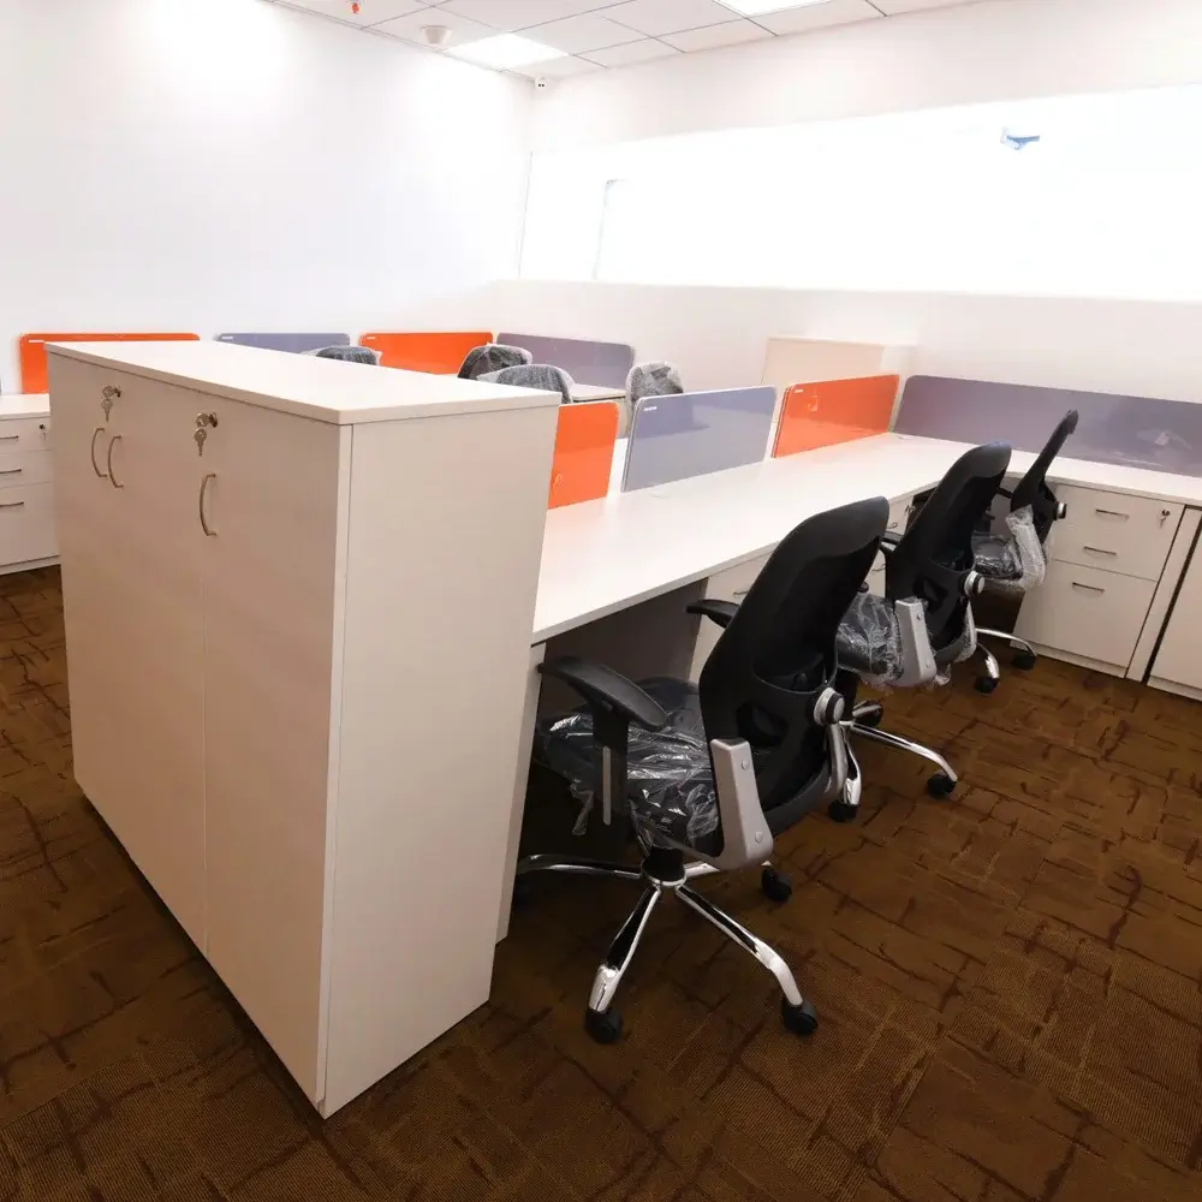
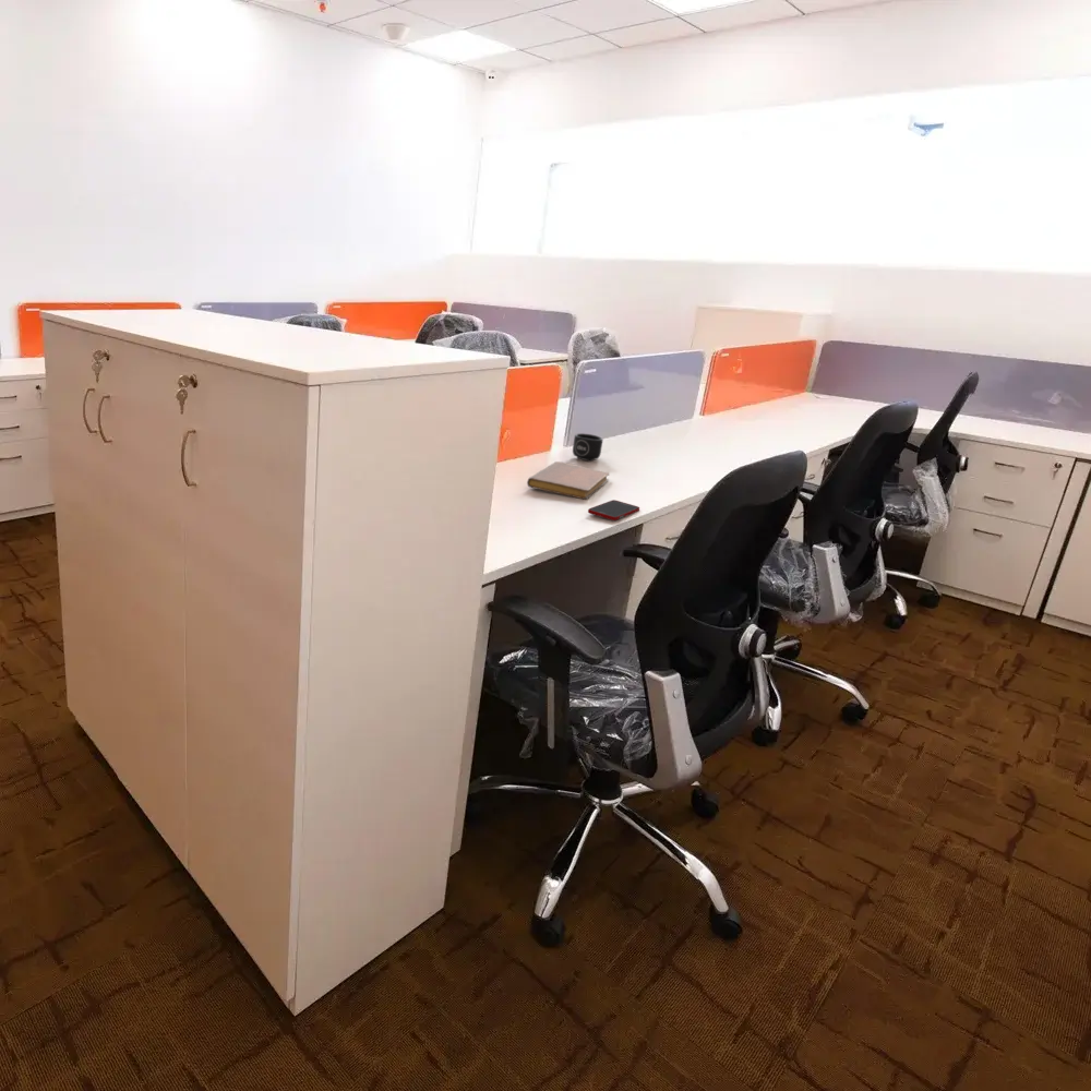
+ mug [572,432,604,461]
+ notebook [526,460,610,501]
+ cell phone [587,499,640,521]
